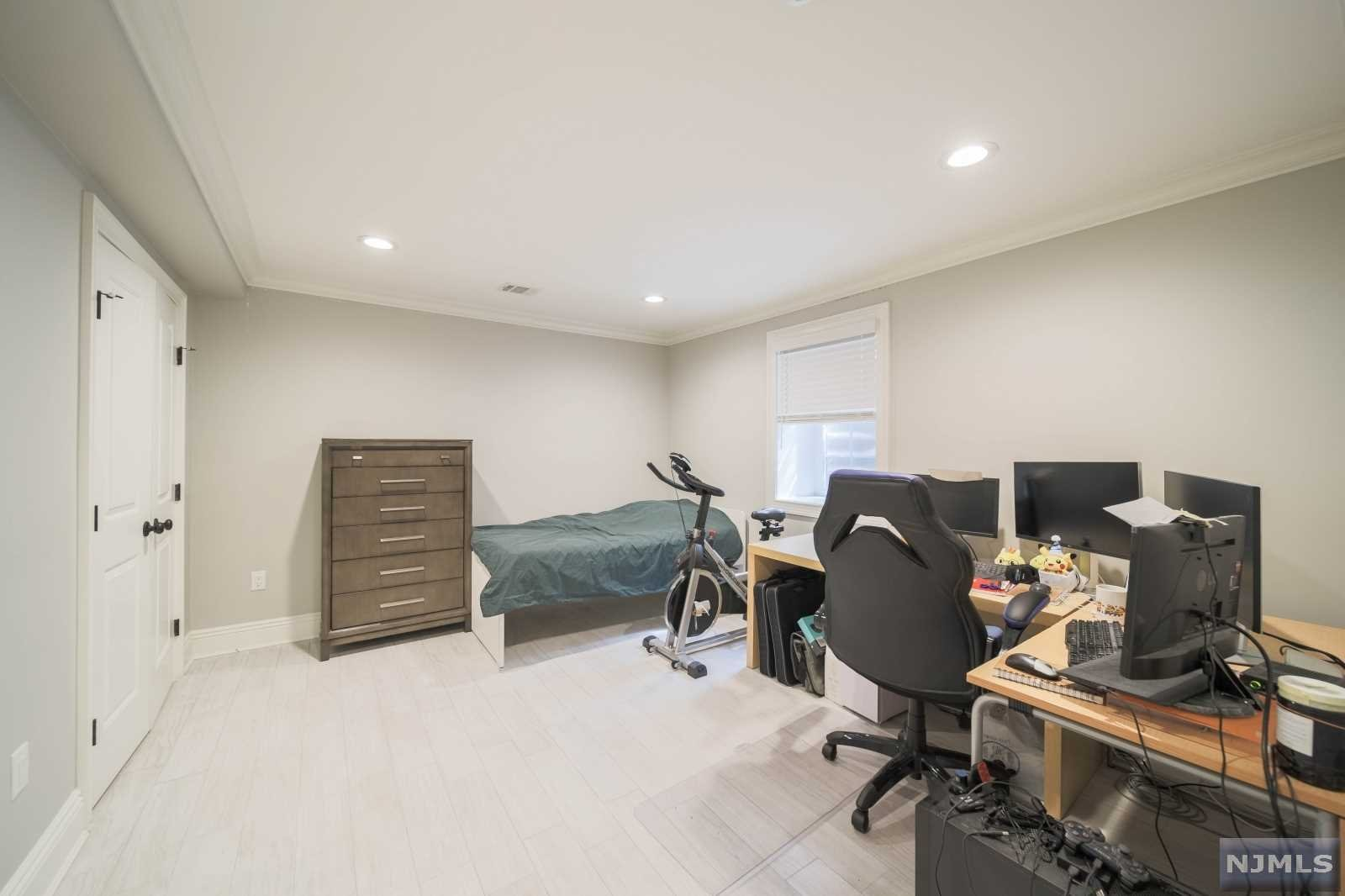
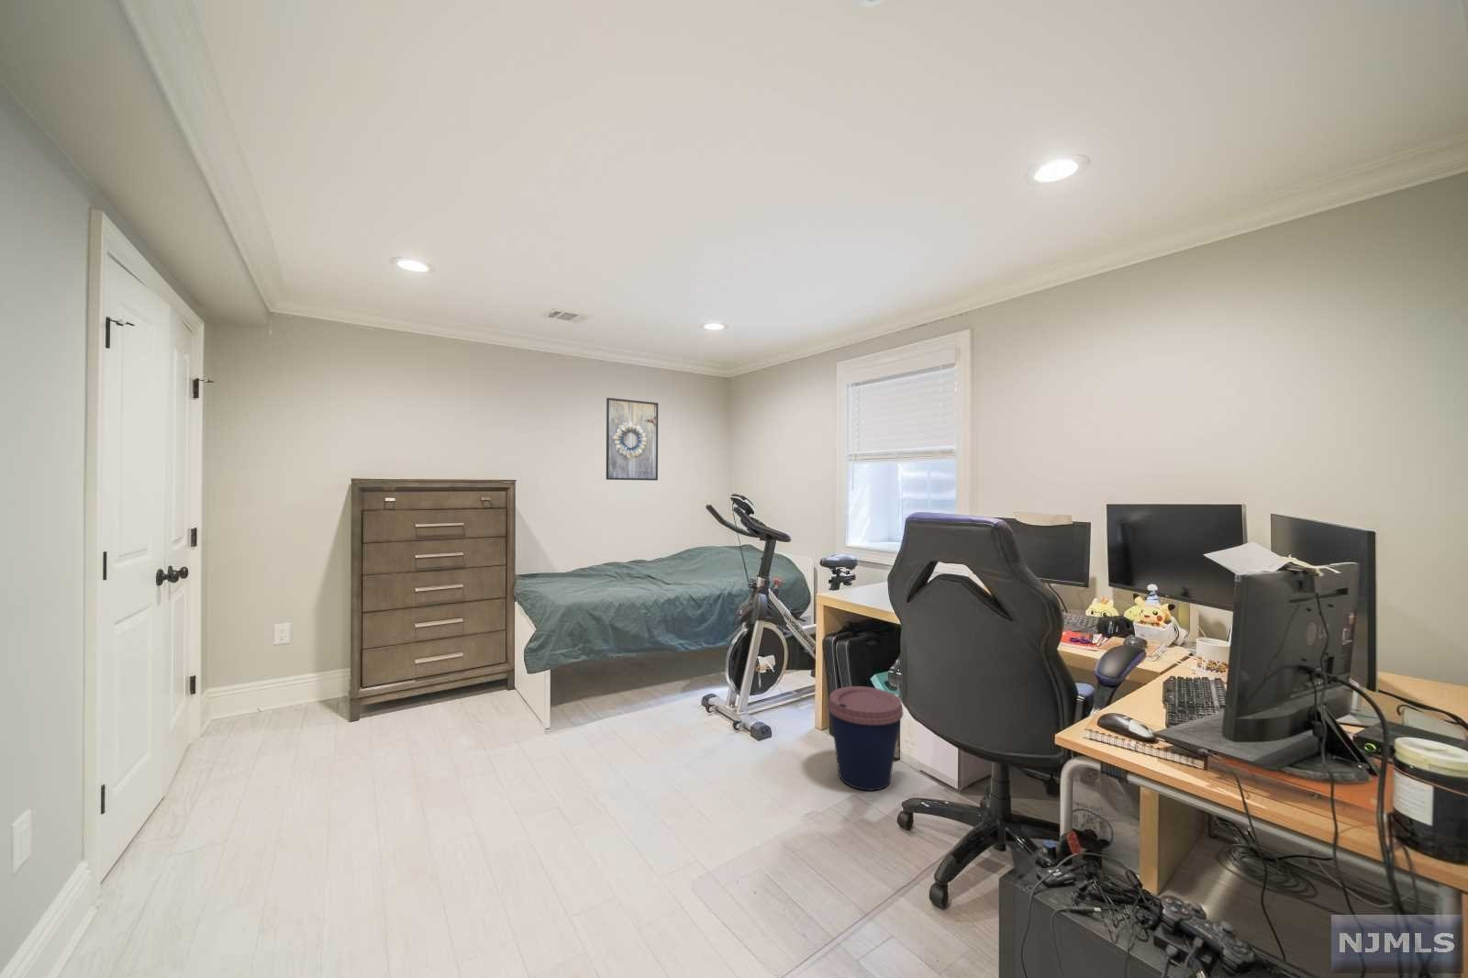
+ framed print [606,396,659,481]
+ coffee cup [826,685,905,791]
